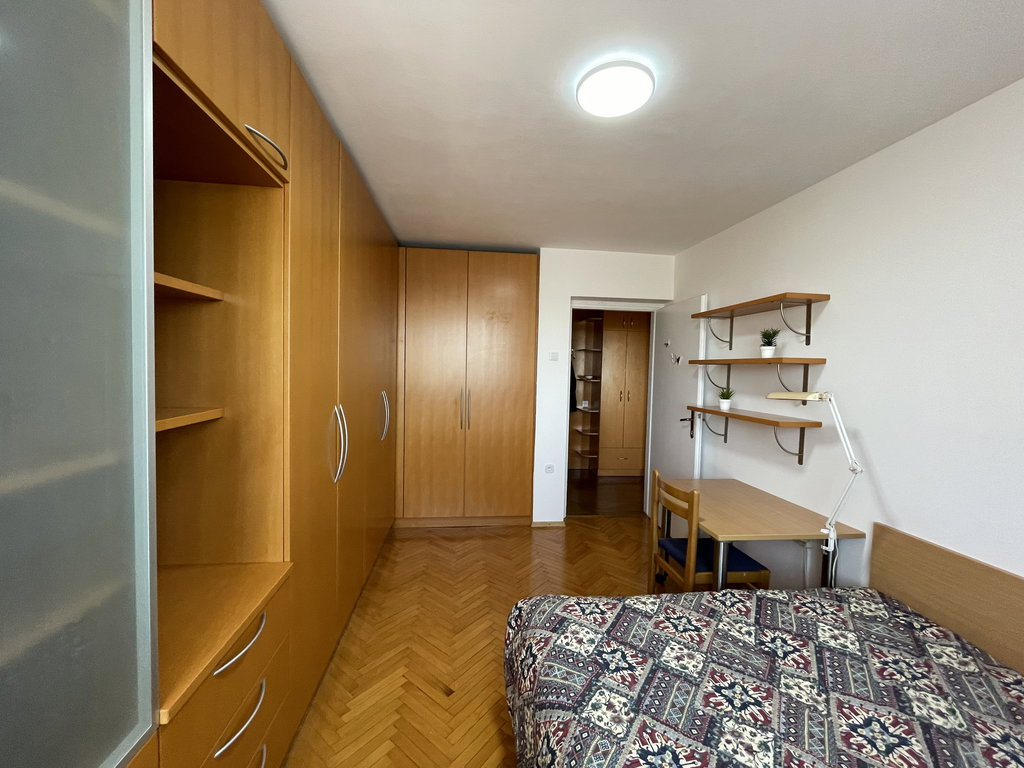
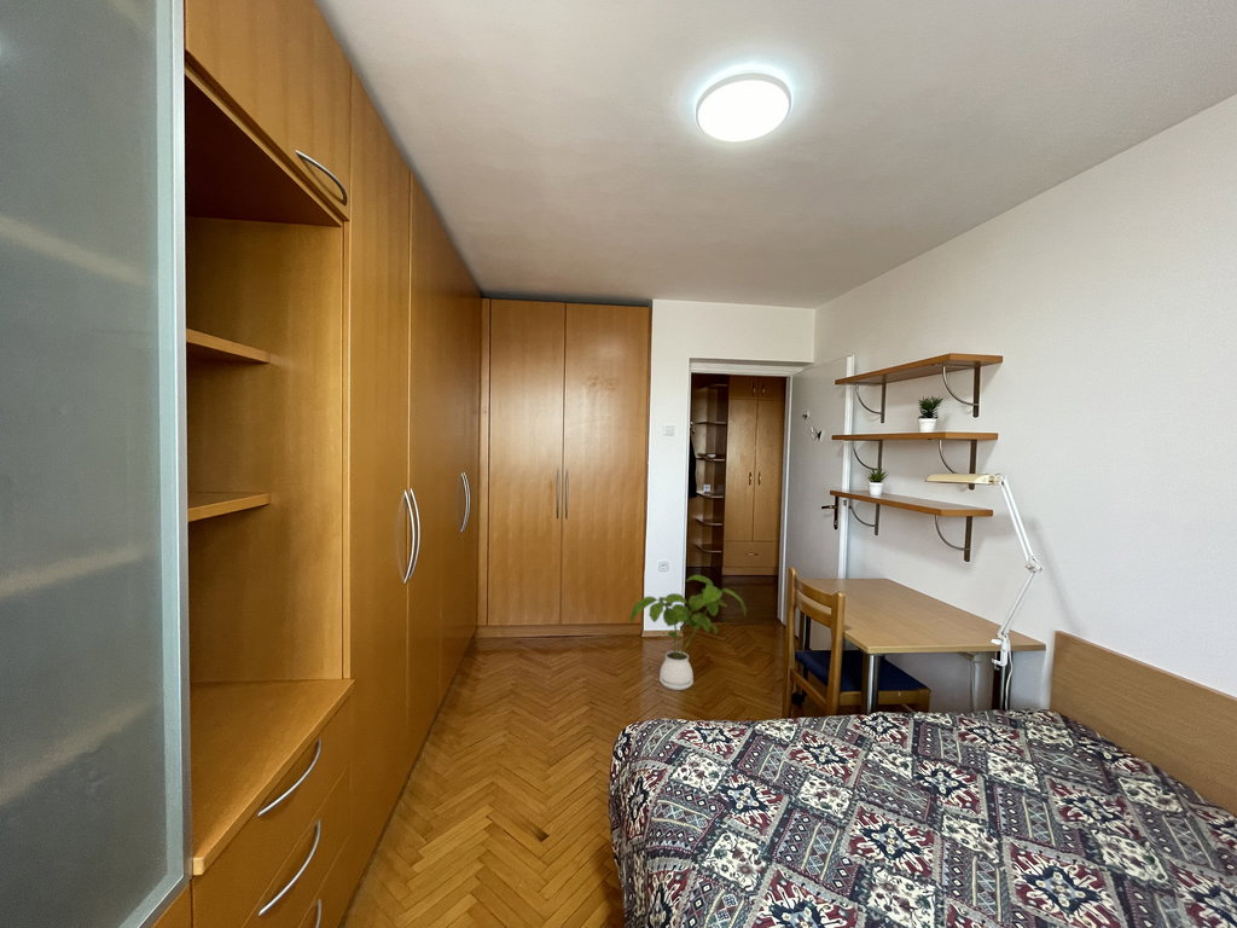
+ house plant [629,574,747,691]
